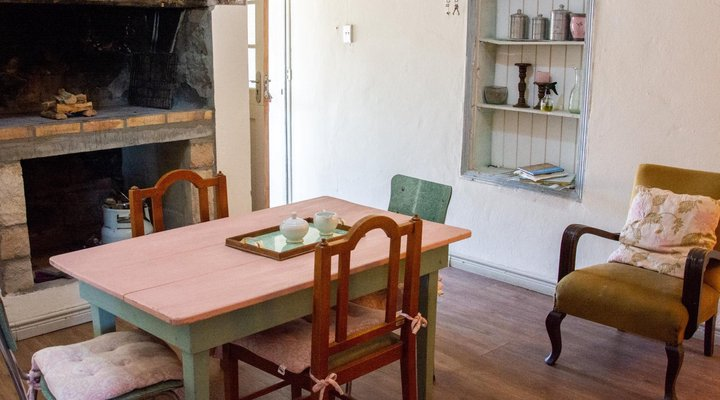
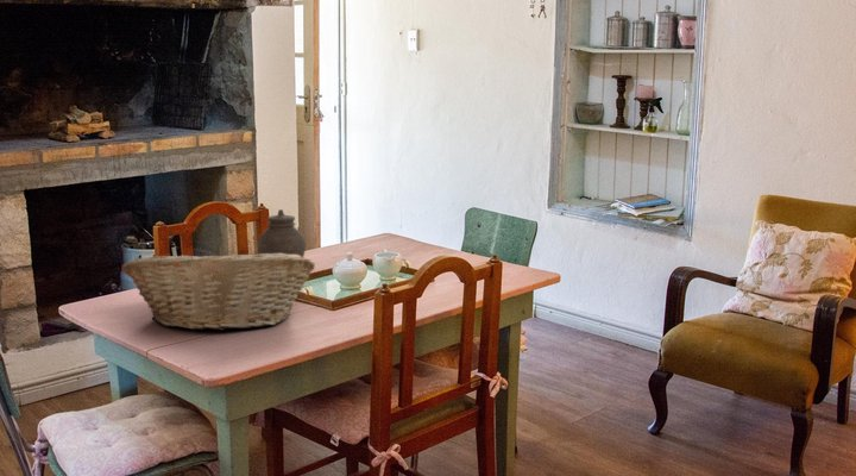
+ jar [257,208,307,257]
+ fruit basket [120,248,316,332]
